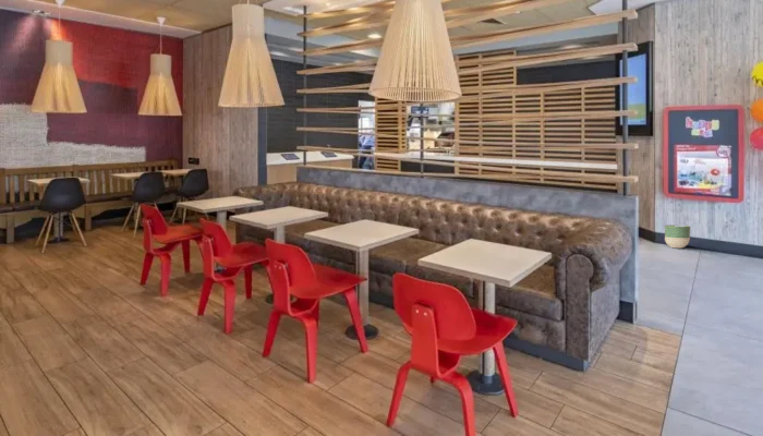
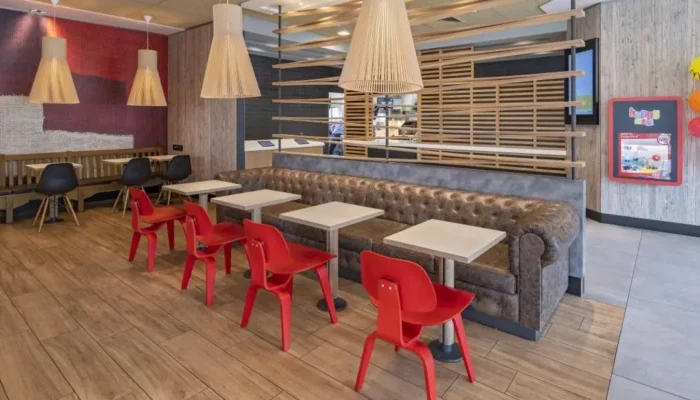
- planter [664,225,691,249]
